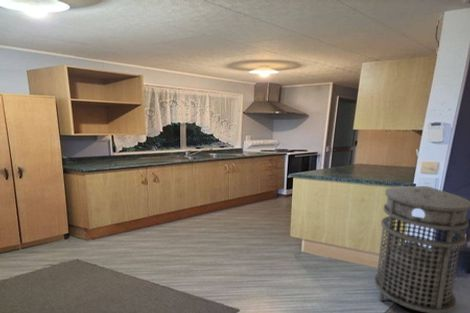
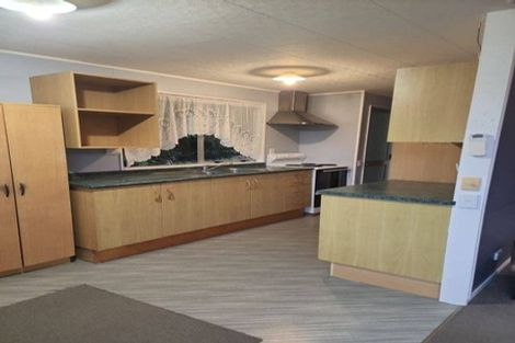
- trash can [374,185,470,313]
